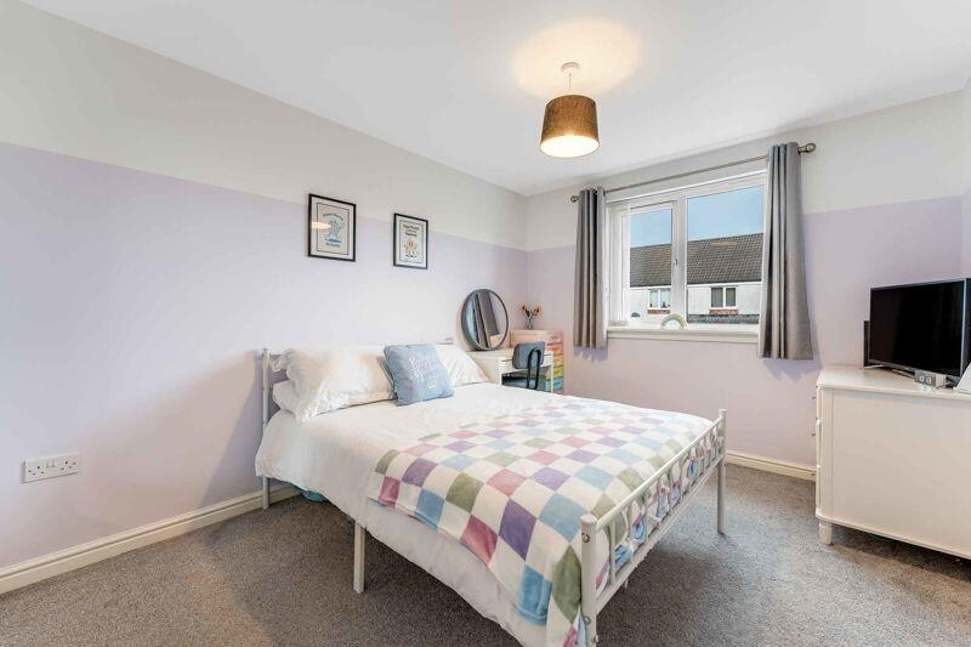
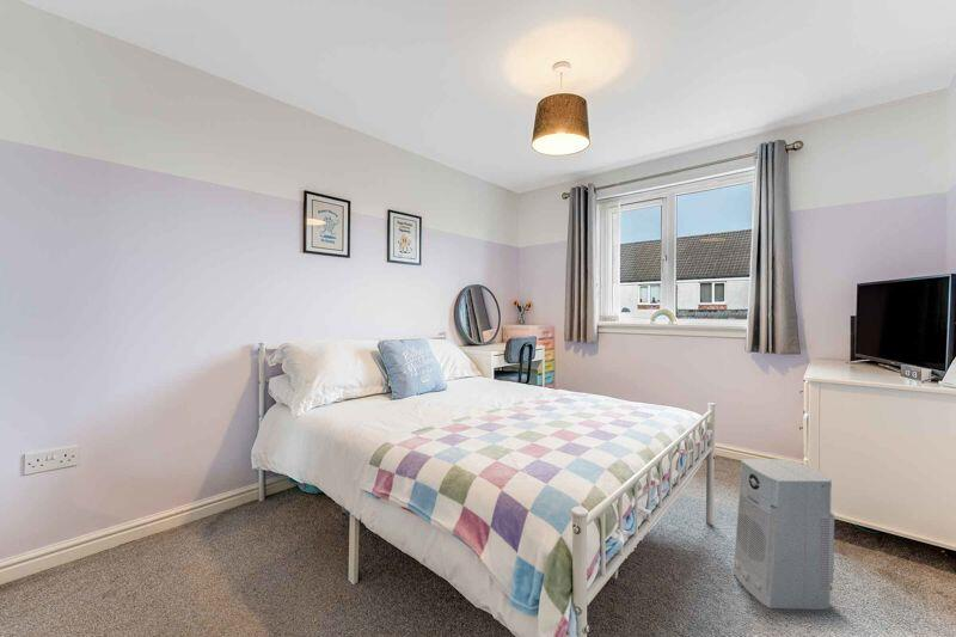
+ air purifier [733,458,835,611]
